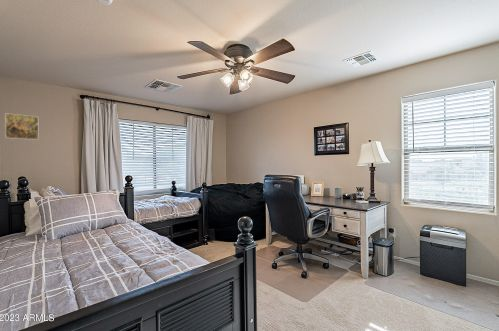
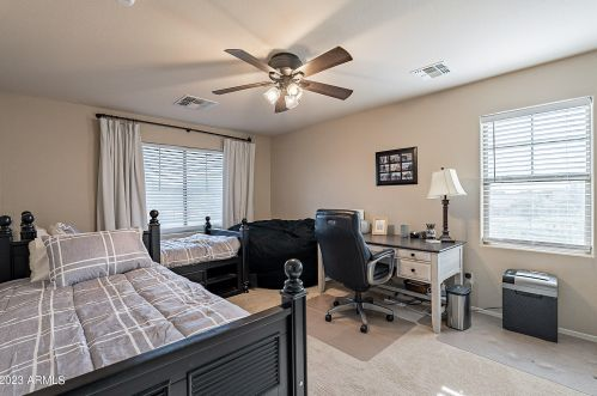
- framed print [4,112,40,141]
